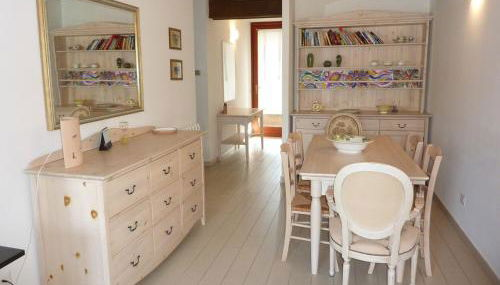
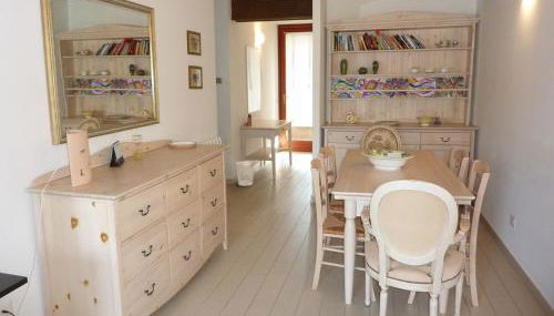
+ wastebasket [235,160,255,187]
